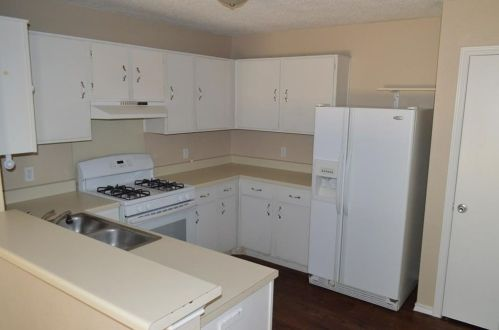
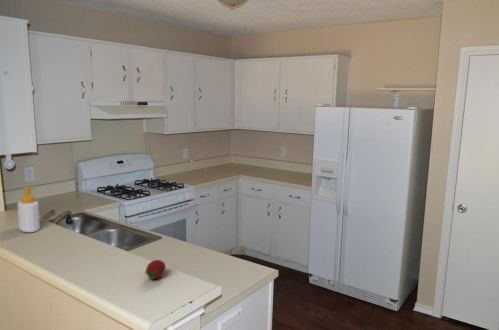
+ soap bottle [17,186,41,233]
+ fruit [144,259,166,281]
